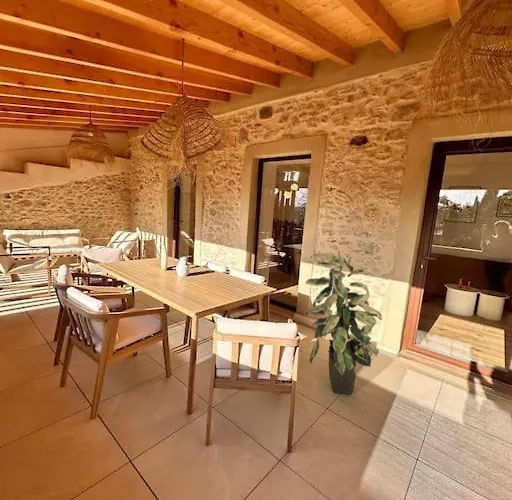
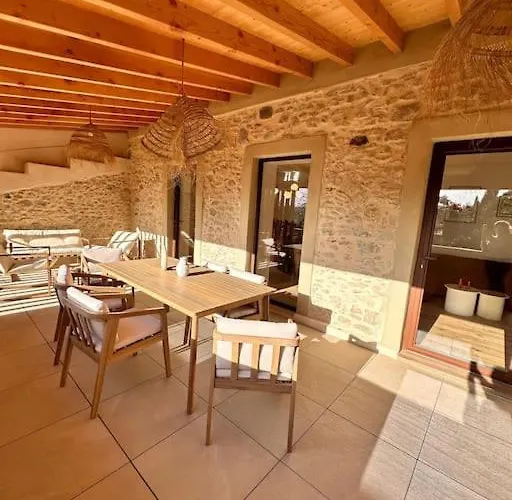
- indoor plant [304,248,383,396]
